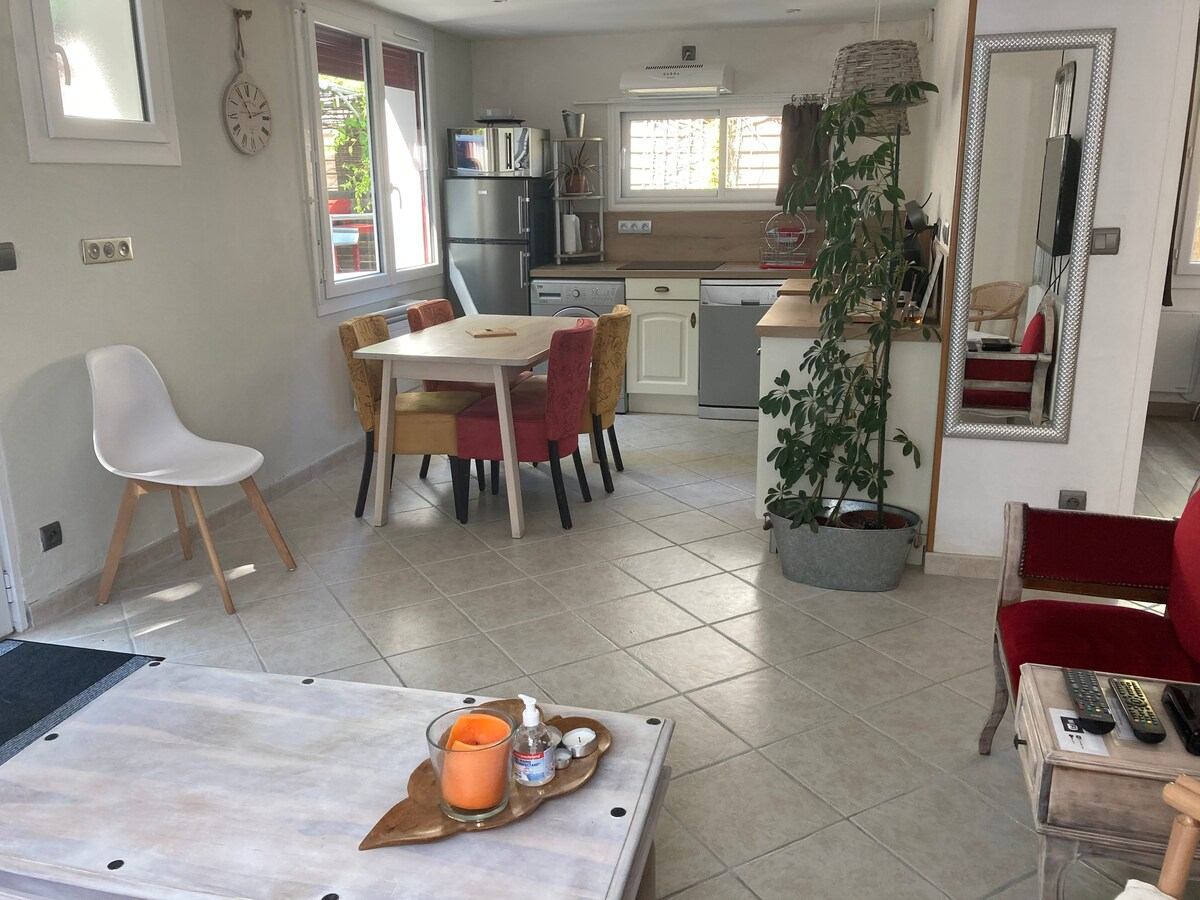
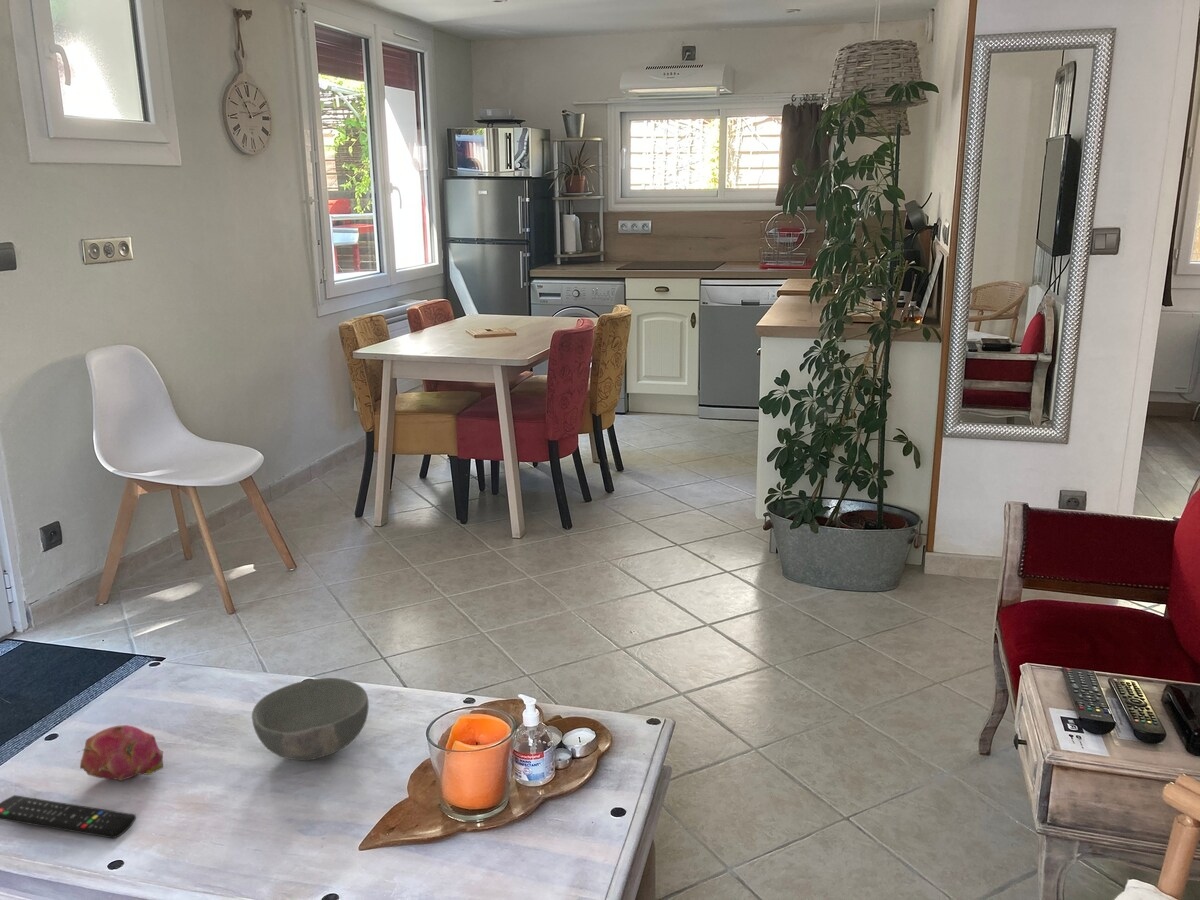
+ fruit [77,724,164,782]
+ bowl [251,677,370,761]
+ remote control [0,794,137,839]
